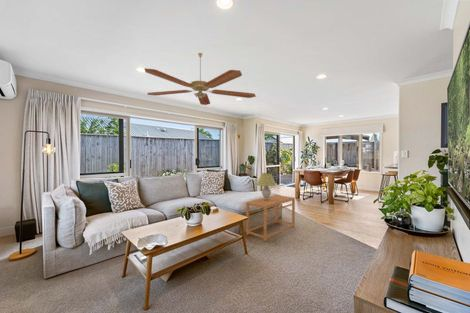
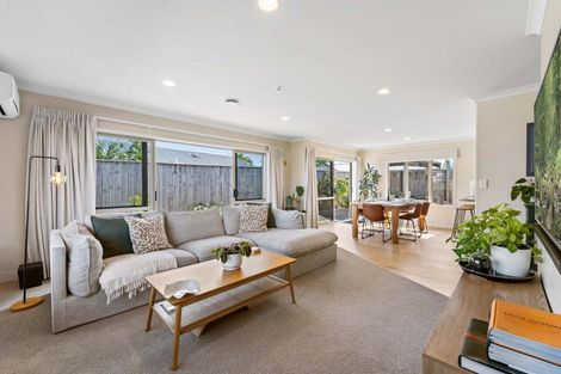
- side table [245,194,296,242]
- ceiling fan [143,52,257,106]
- table lamp [256,172,277,200]
